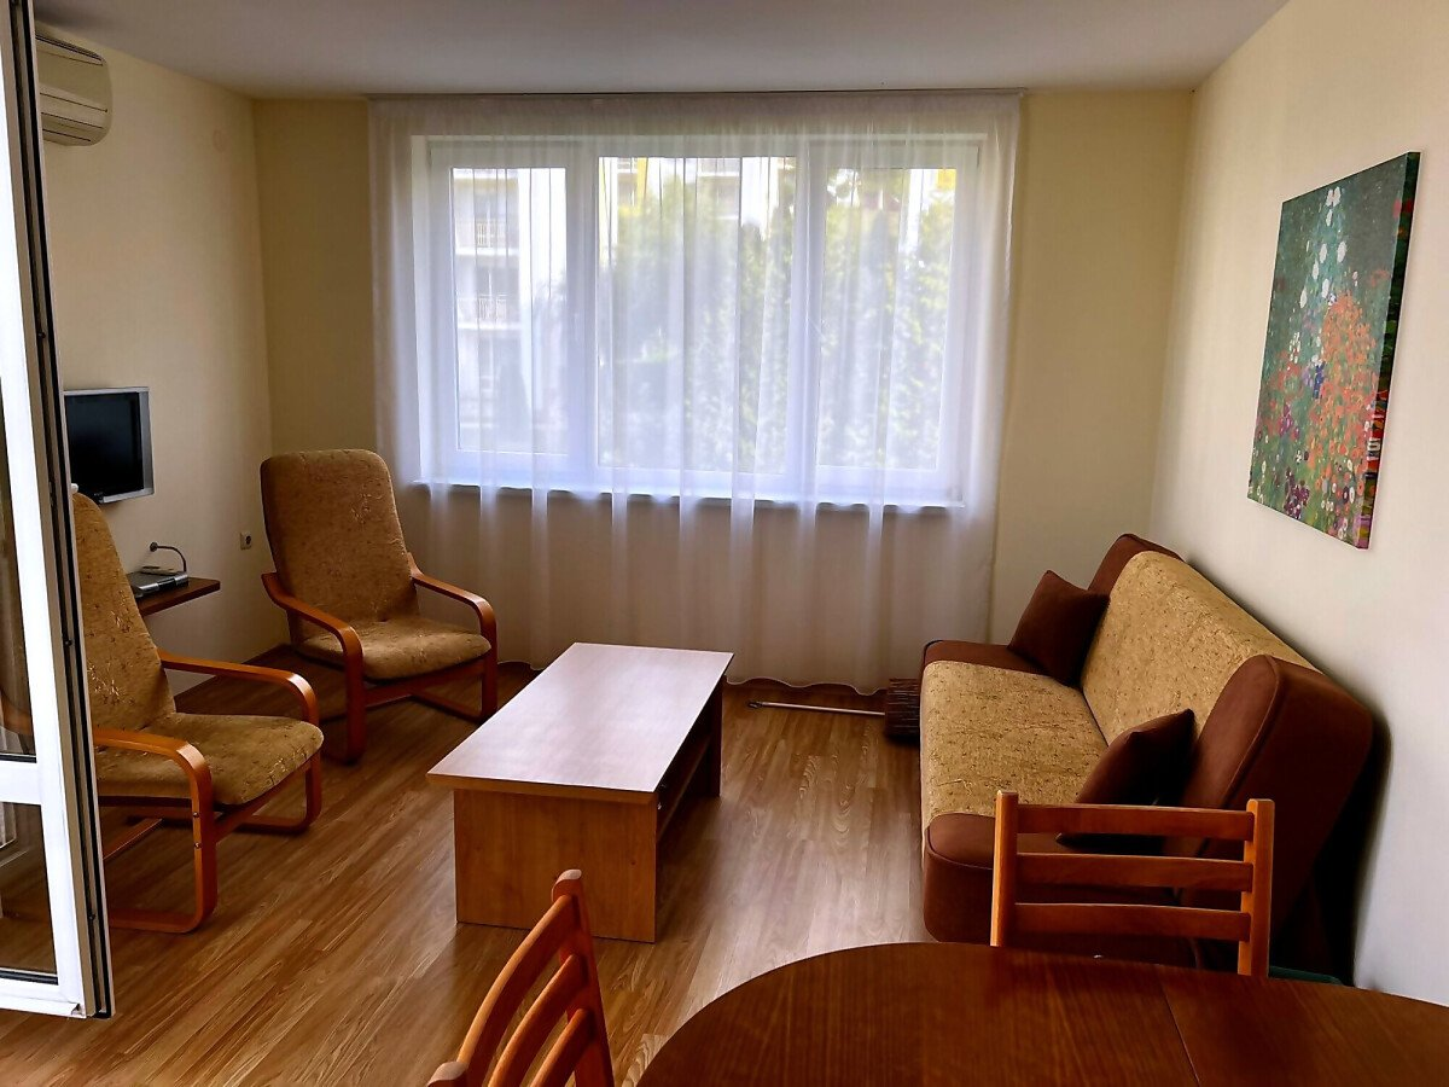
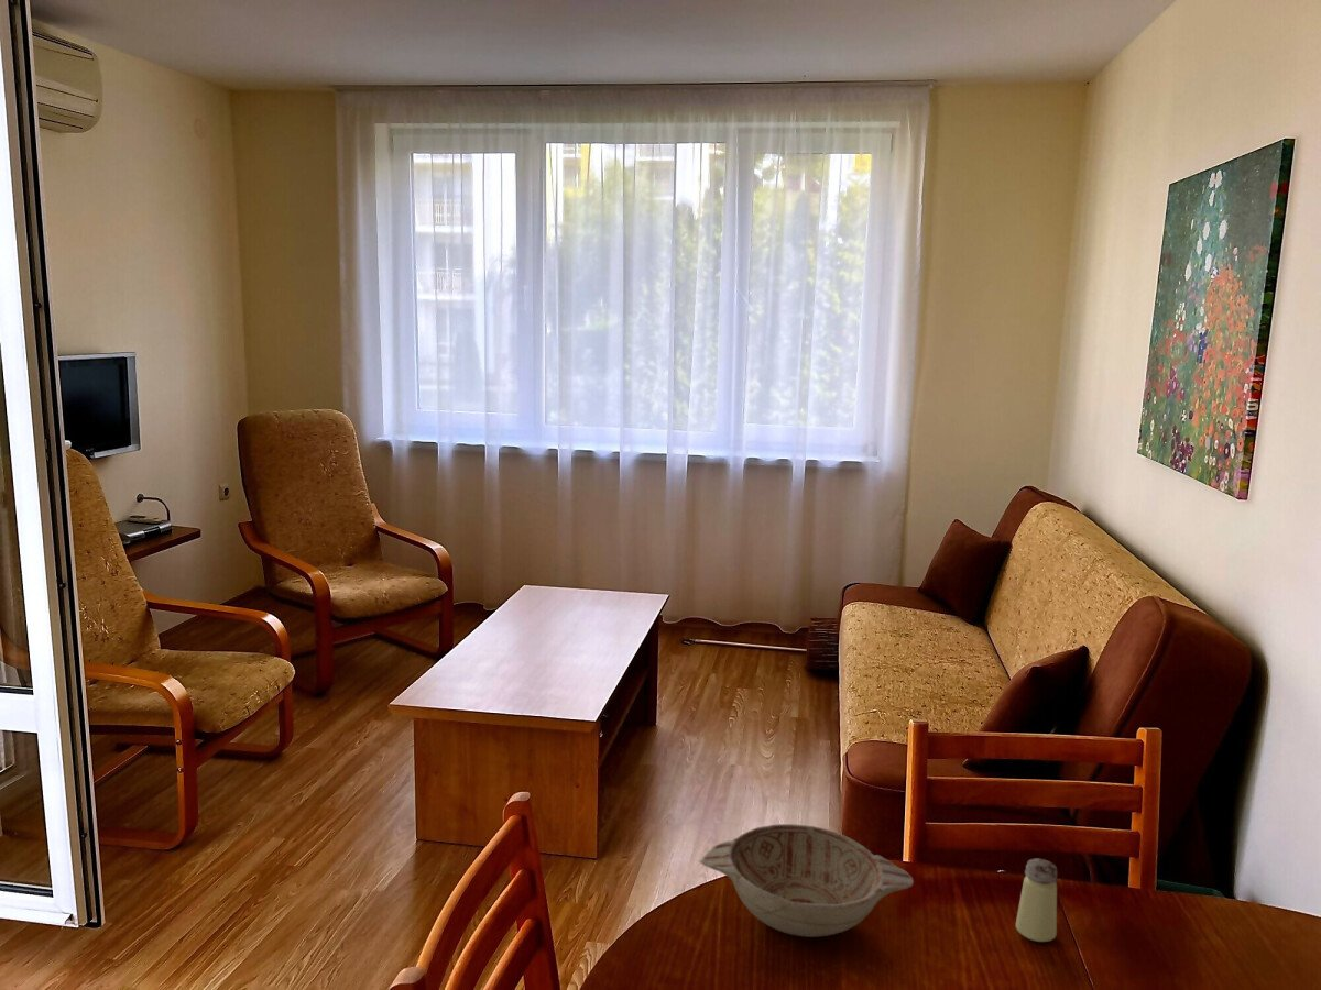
+ decorative bowl [699,823,915,938]
+ saltshaker [1015,858,1059,943]
